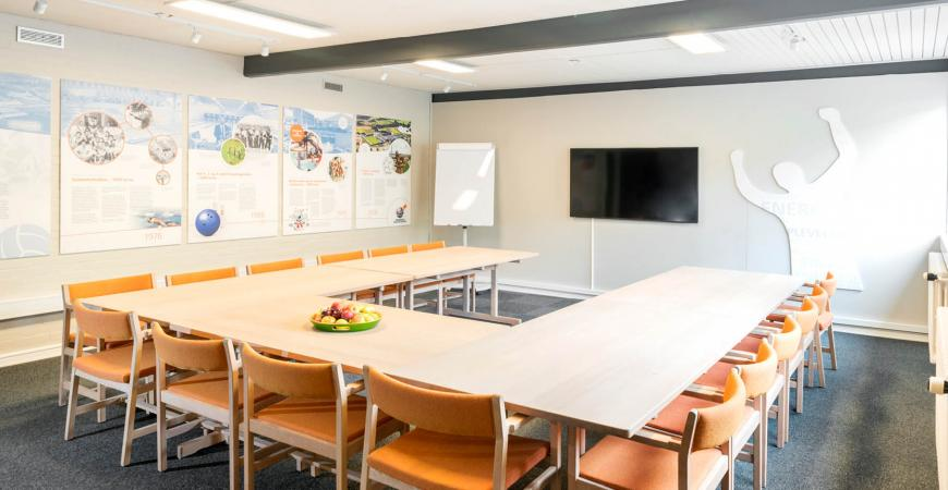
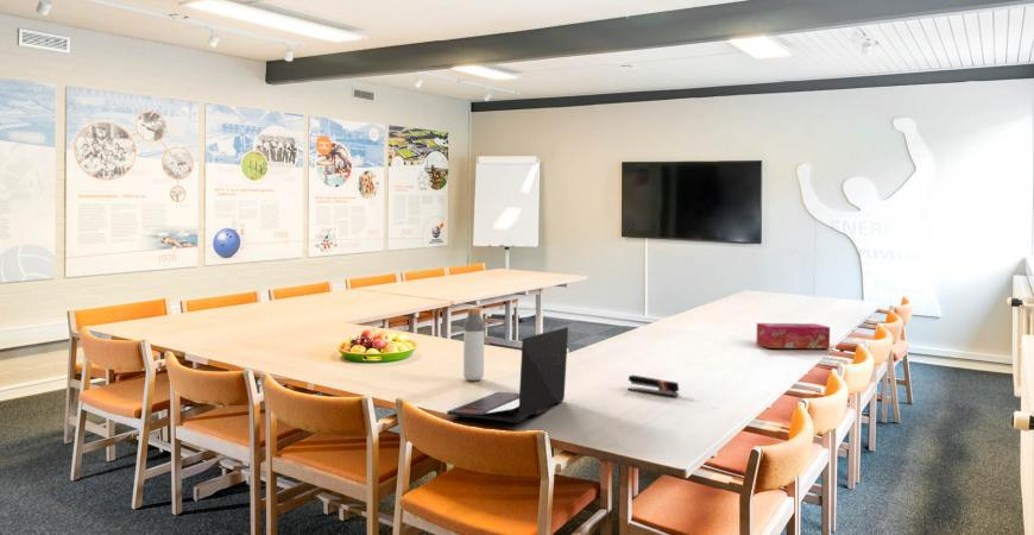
+ bottle [462,306,485,382]
+ tissue box [755,322,831,350]
+ laptop [446,326,569,424]
+ stapler [626,374,680,397]
